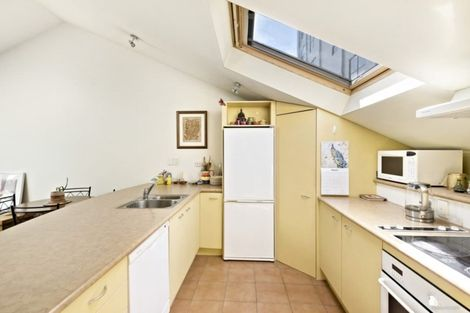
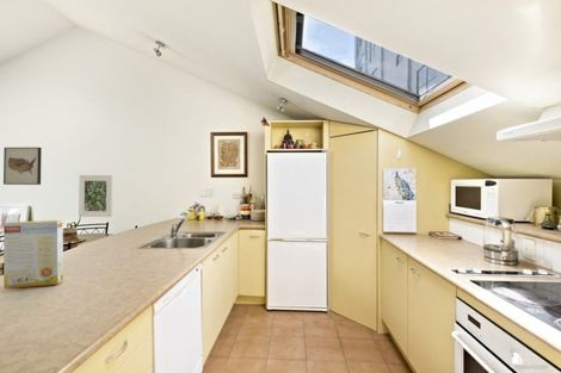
+ cereal box [2,219,64,290]
+ wall art [2,147,43,186]
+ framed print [78,174,113,218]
